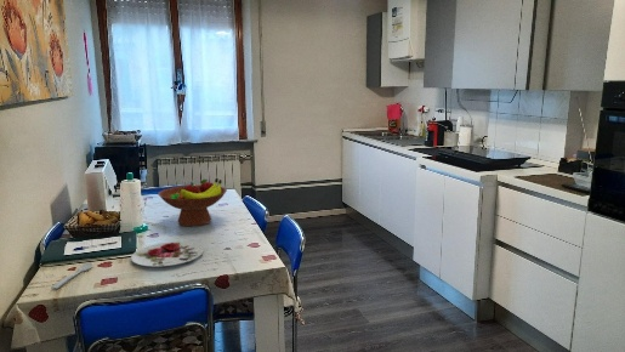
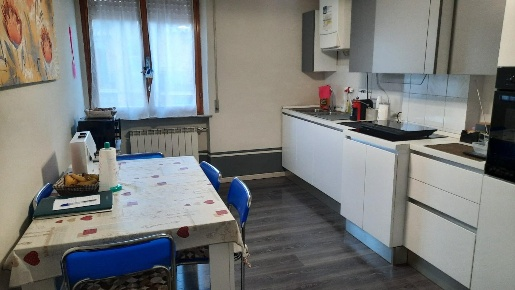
- fruit bowl [157,177,228,227]
- plate [130,242,204,267]
- spoon [50,261,95,290]
